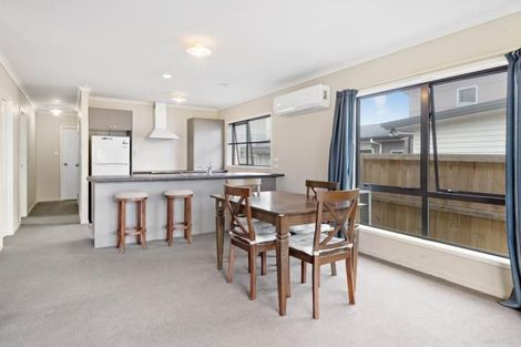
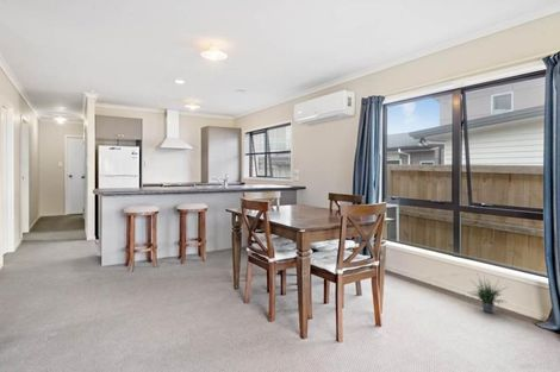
+ potted plant [466,273,509,314]
